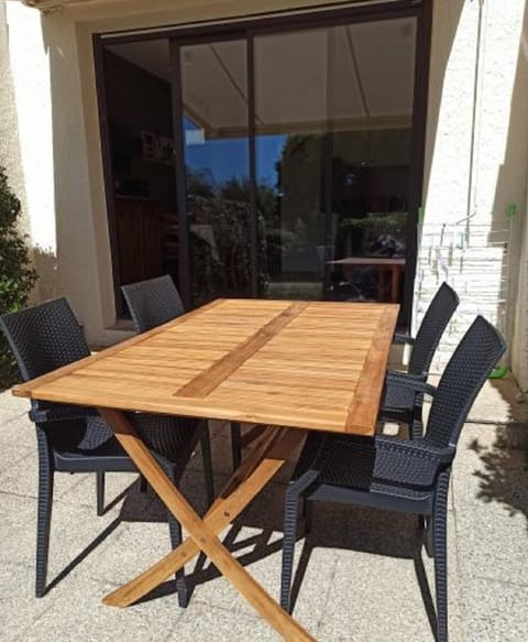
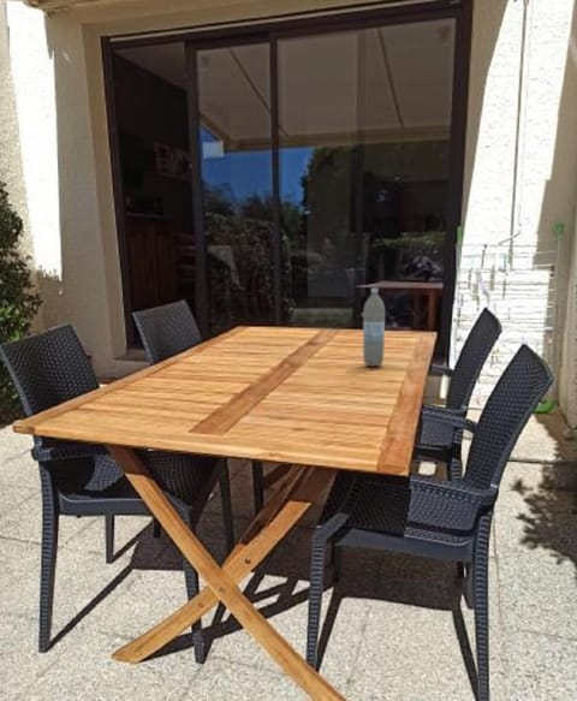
+ water bottle [362,287,386,367]
